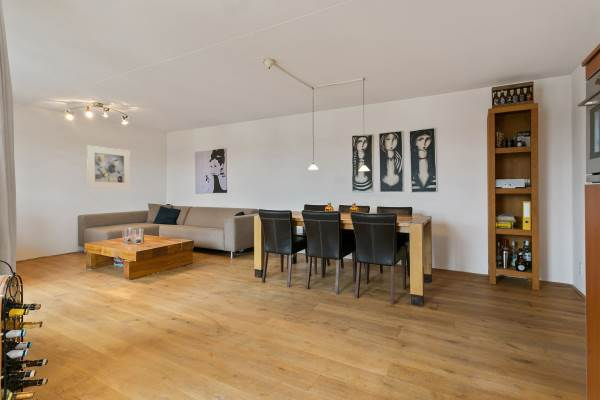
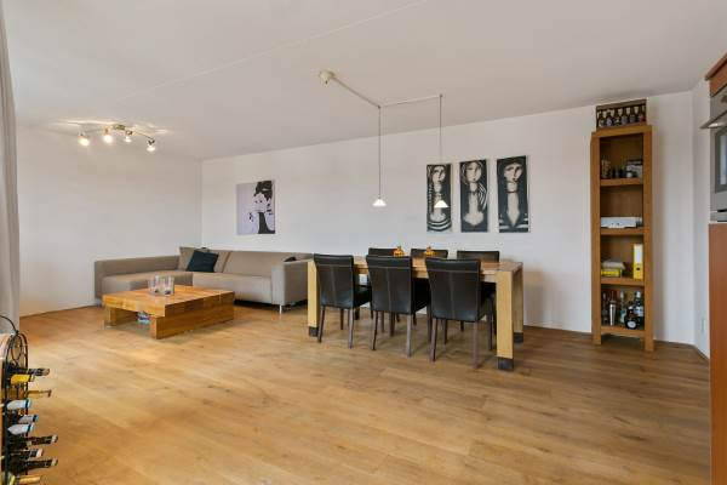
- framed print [86,145,131,189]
